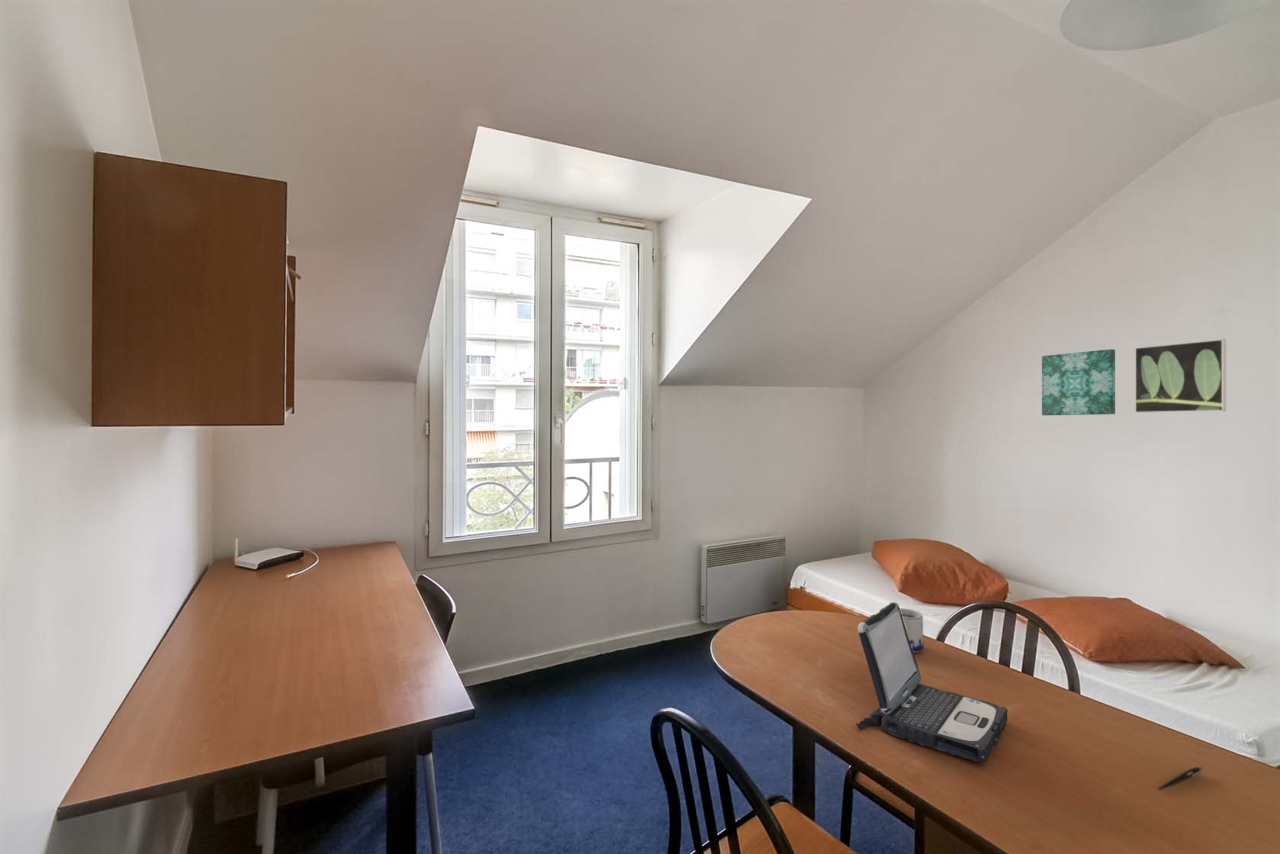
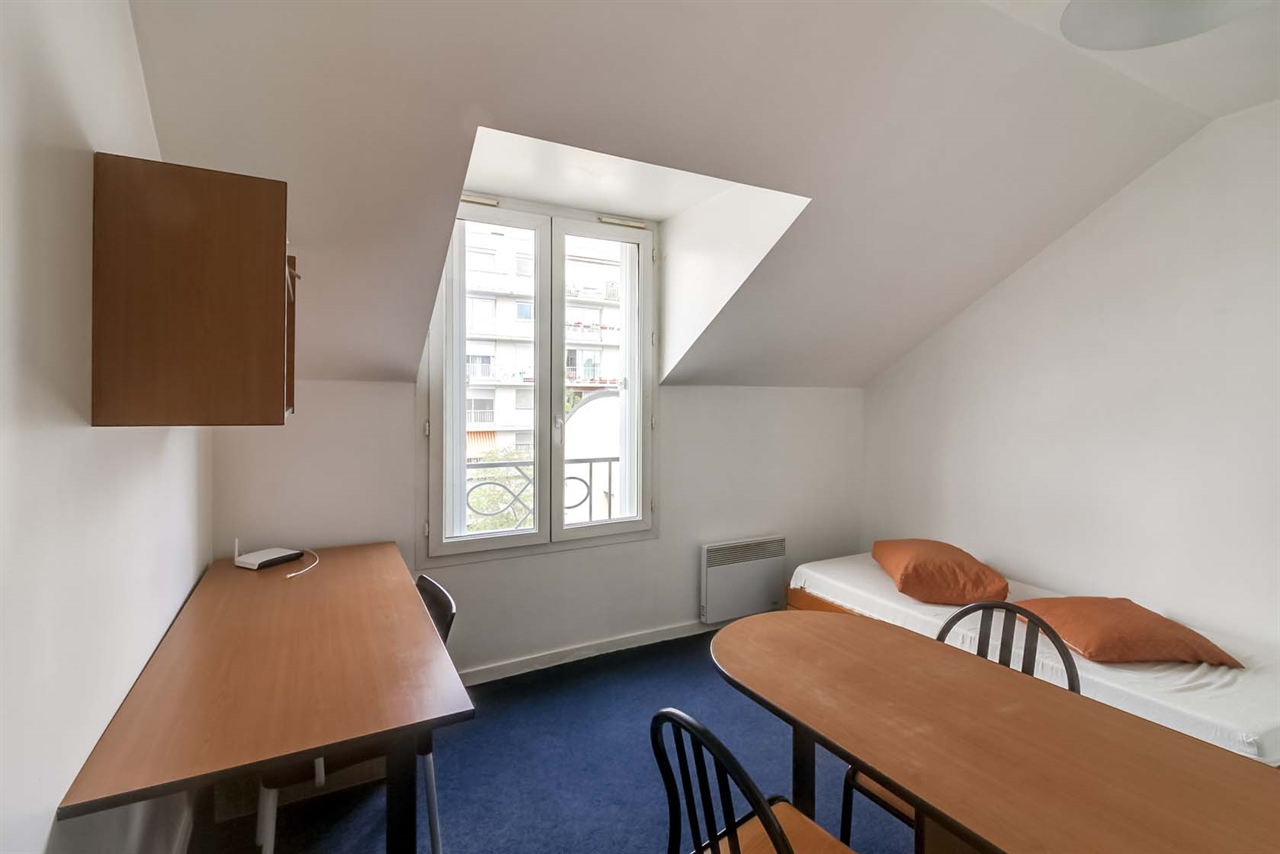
- pen [1158,766,1203,791]
- mug [899,607,925,654]
- laptop [855,601,1009,763]
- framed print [1134,338,1227,414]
- wall art [1041,348,1116,416]
